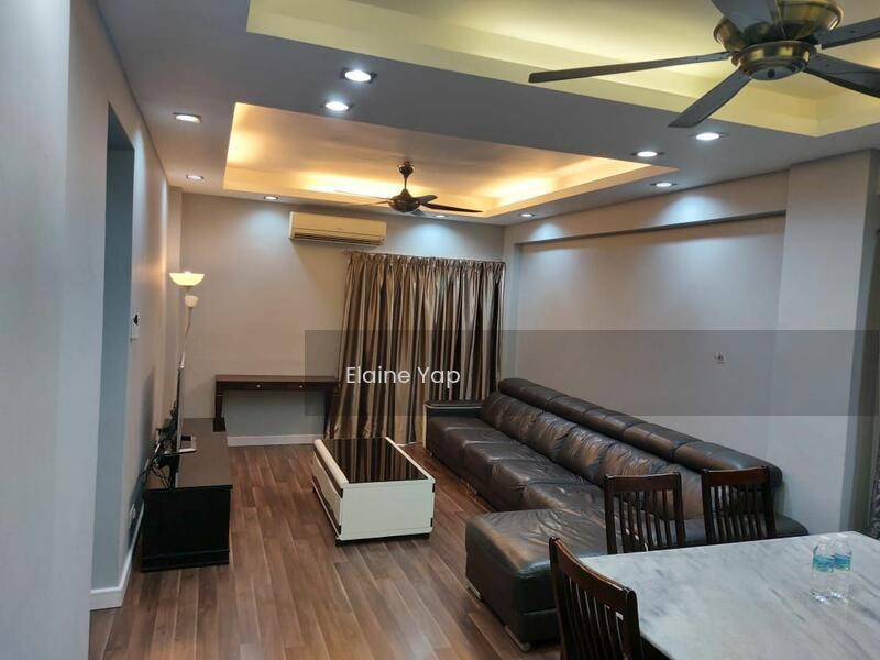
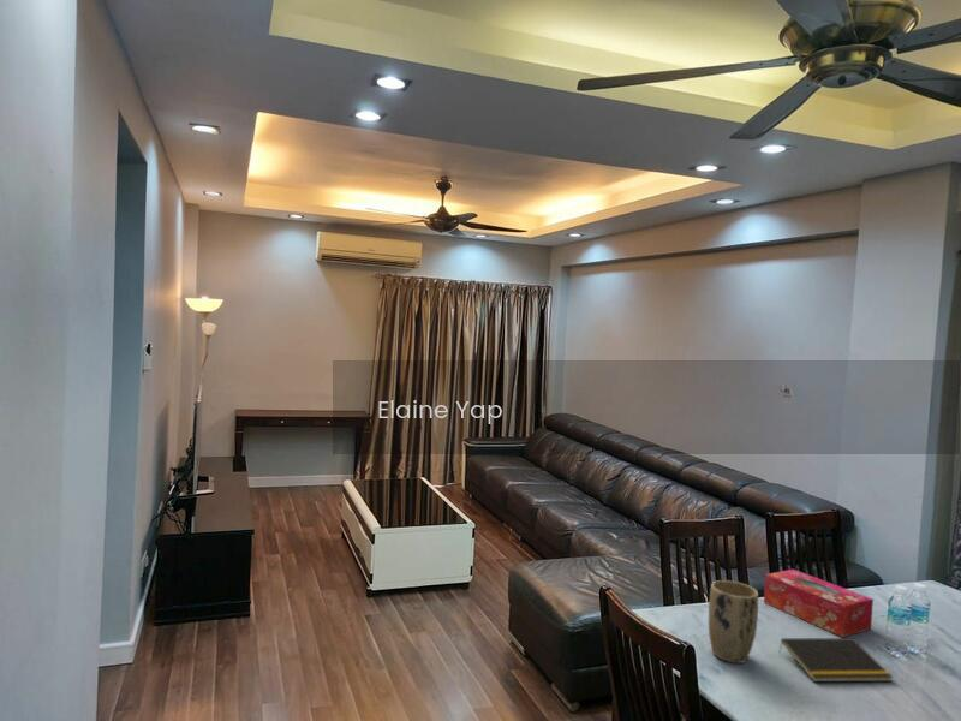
+ plant pot [708,579,759,665]
+ notepad [777,637,894,683]
+ tissue box [763,568,875,638]
